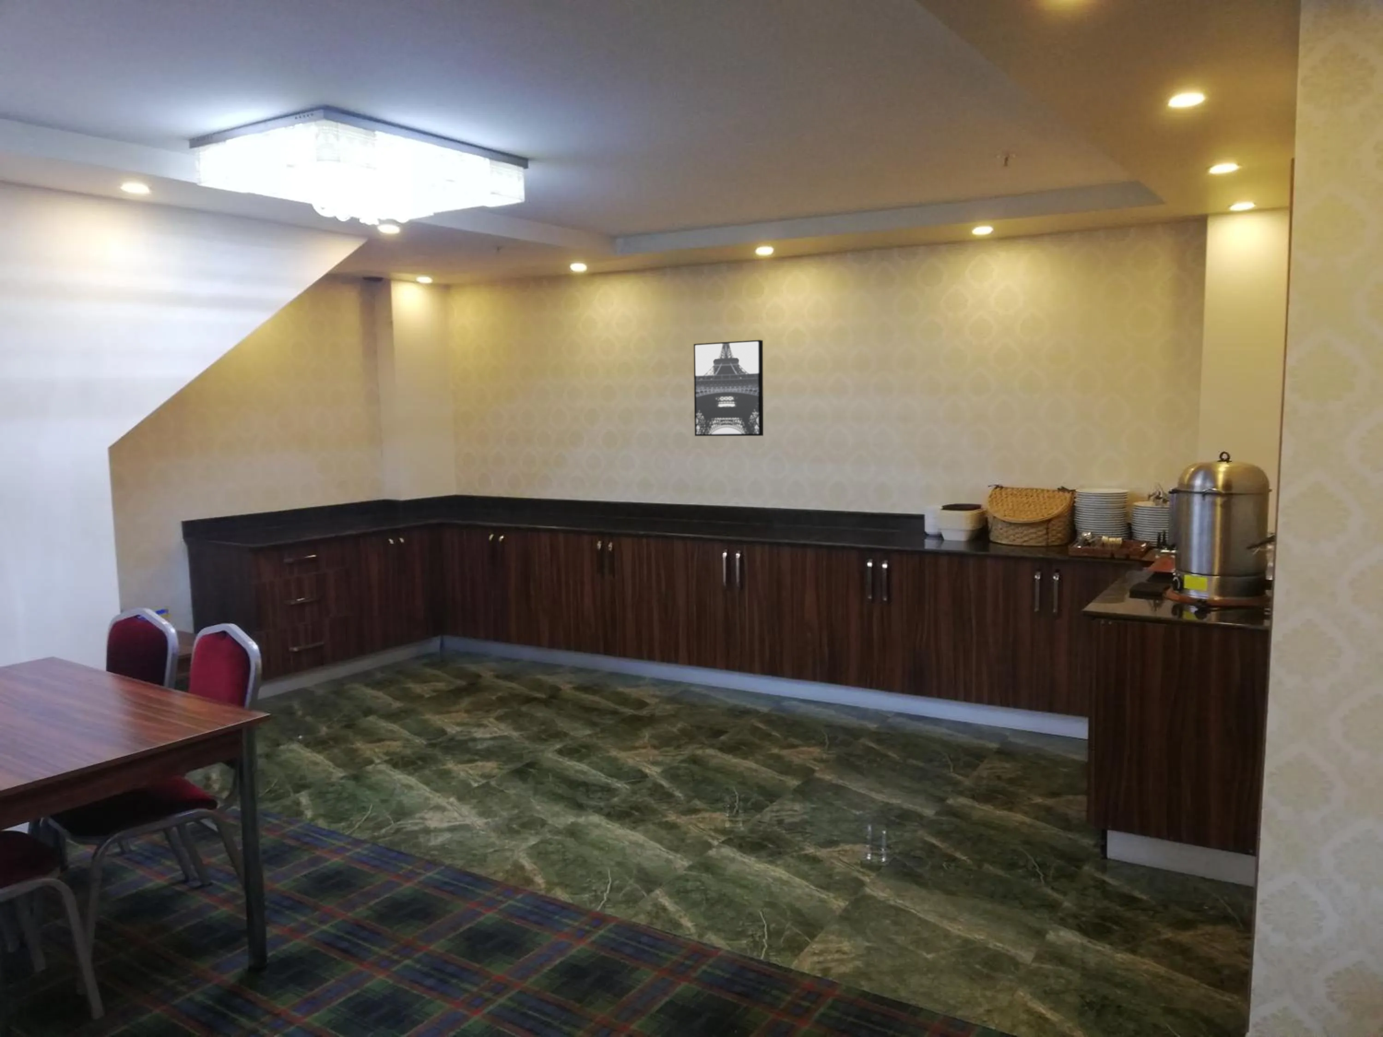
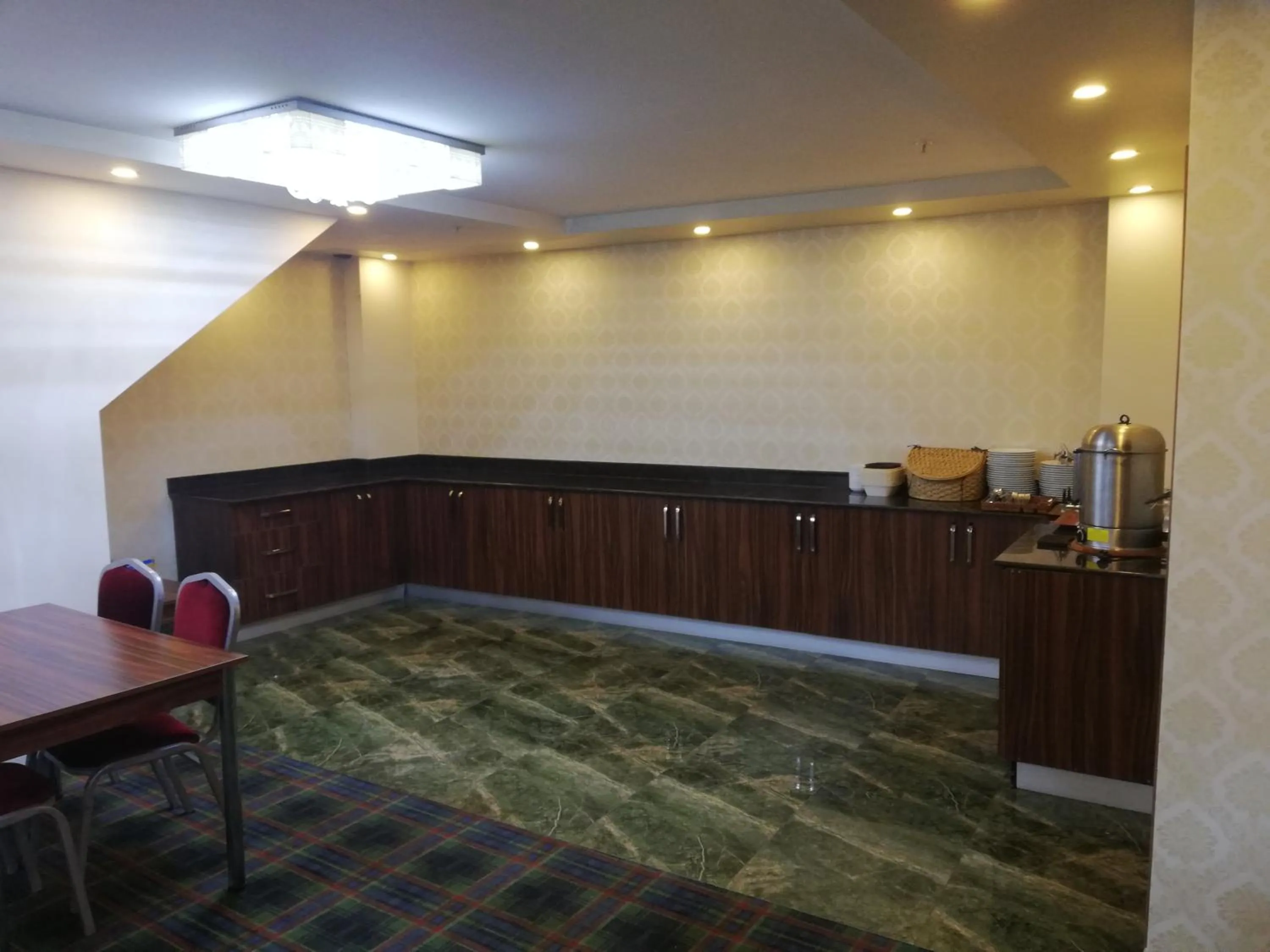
- wall art [694,339,763,437]
